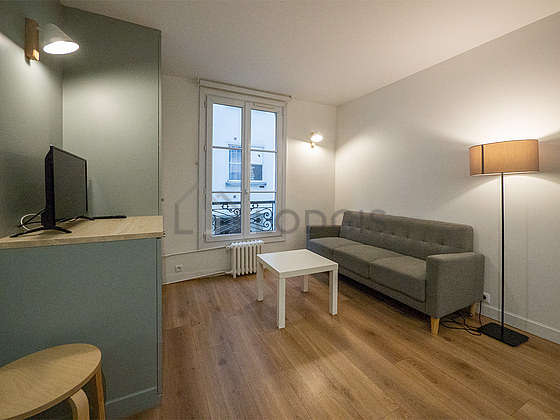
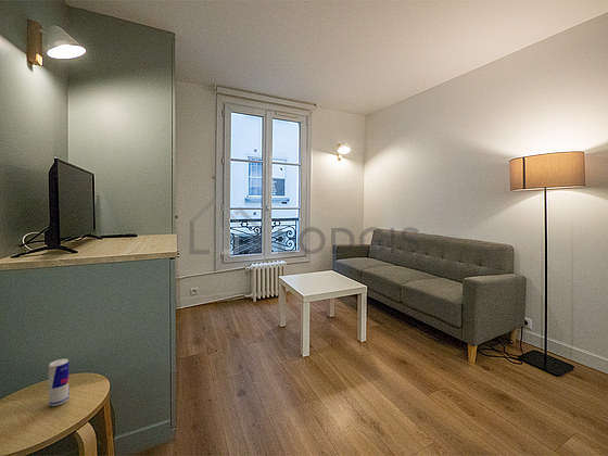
+ beverage can [48,358,71,407]
